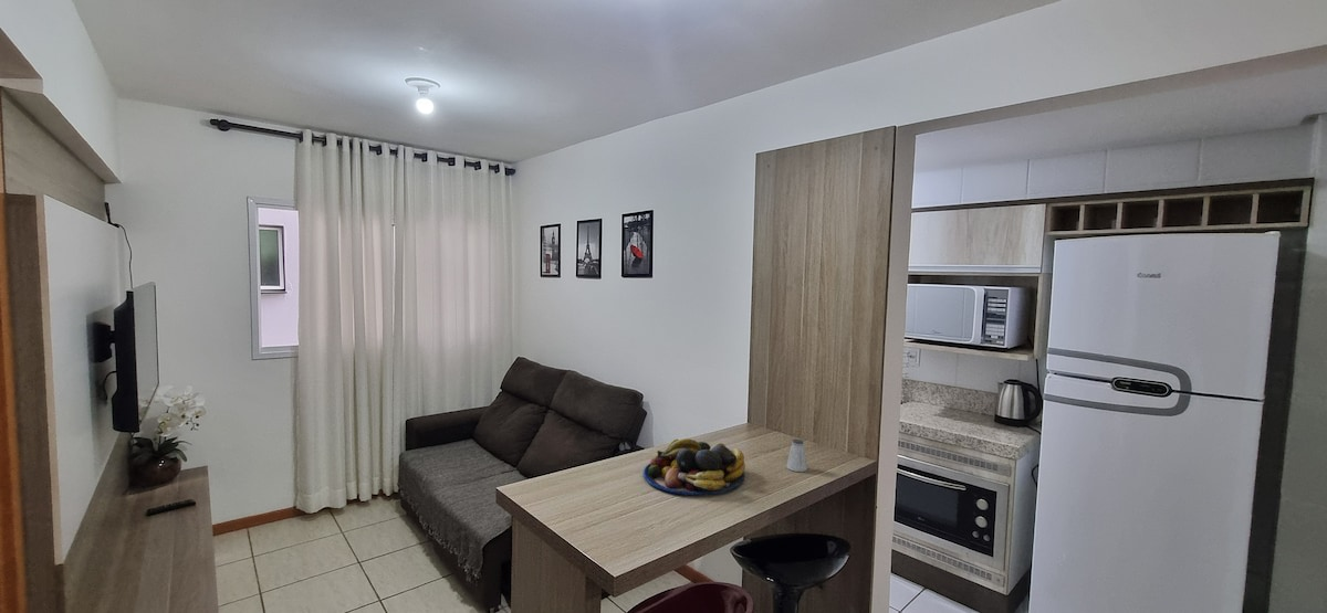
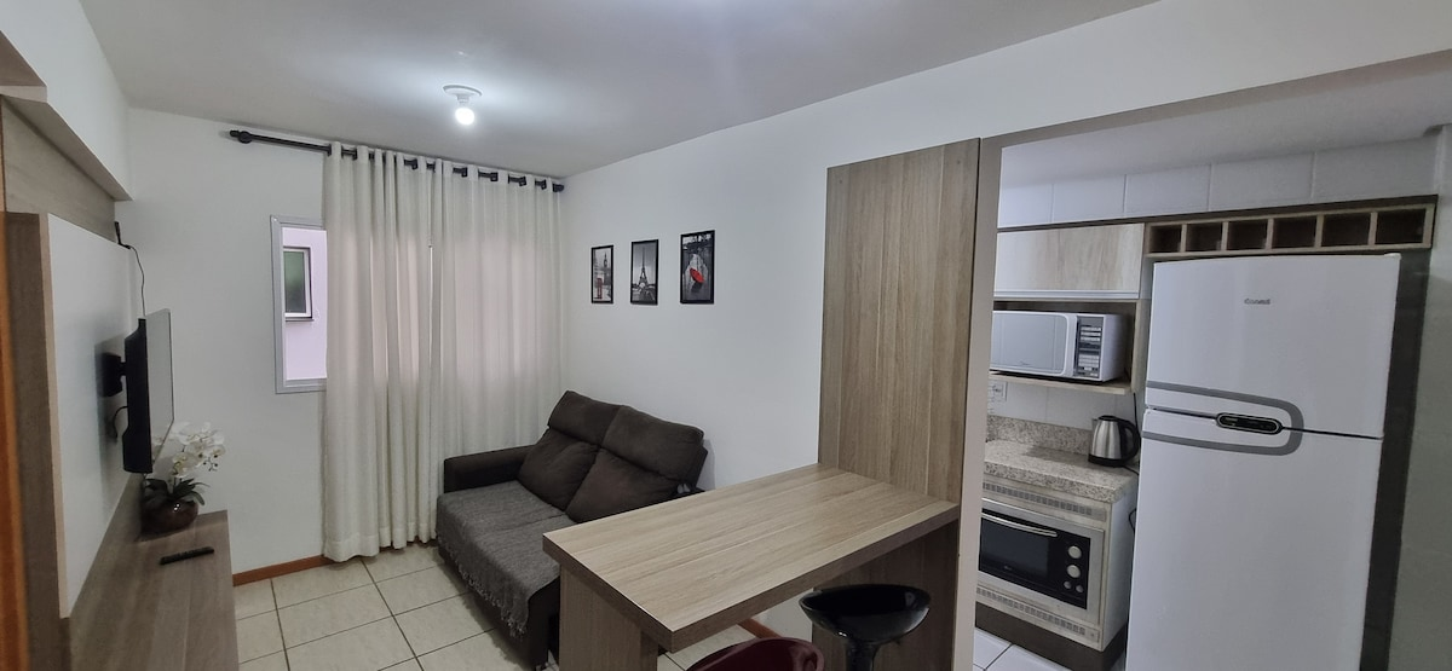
- fruit bowl [642,437,746,497]
- saltshaker [785,438,808,473]
